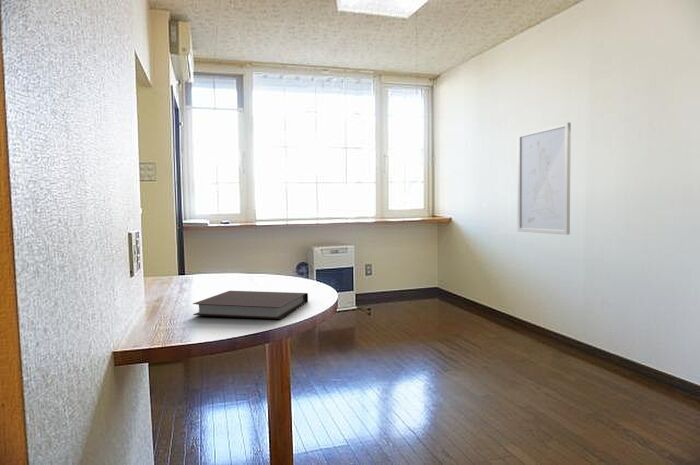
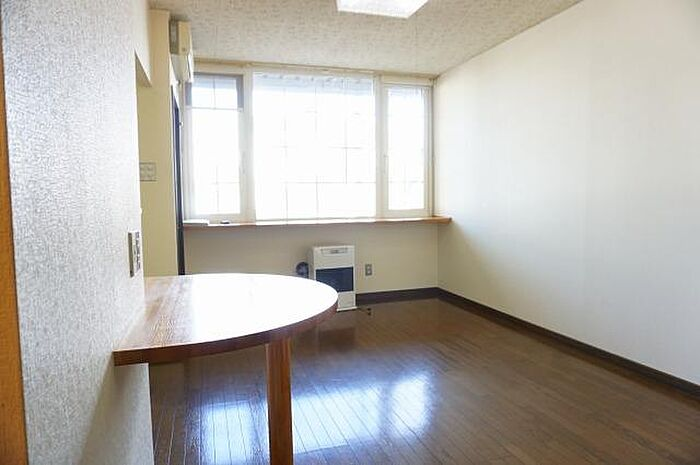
- wall art [516,121,572,236]
- notebook [192,290,309,320]
